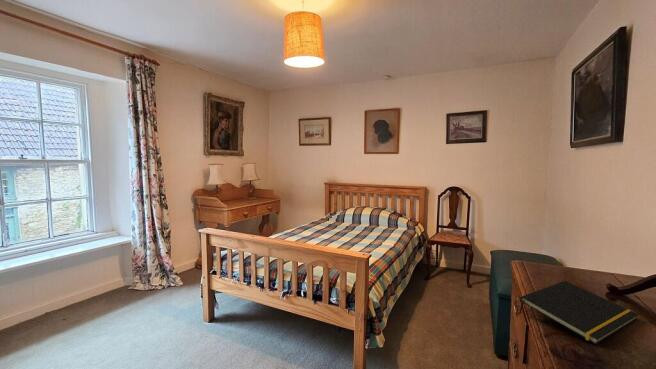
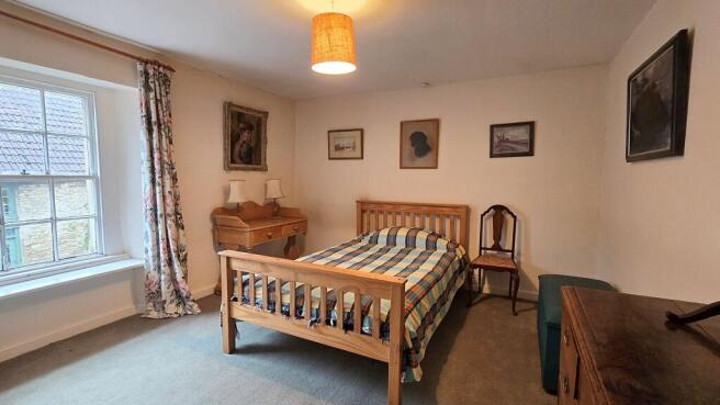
- notepad [518,280,639,345]
